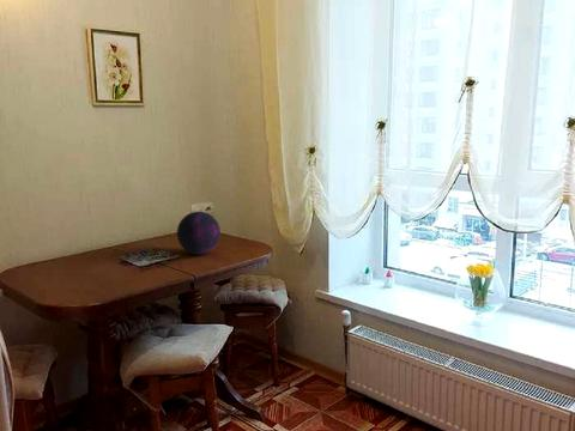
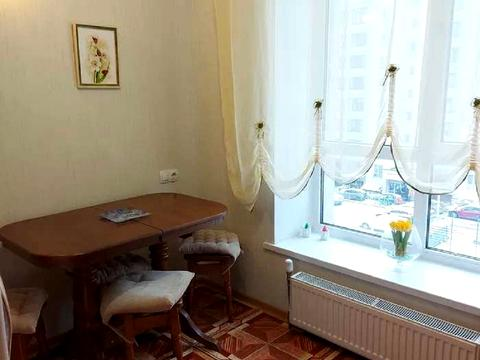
- decorative orb [176,211,222,256]
